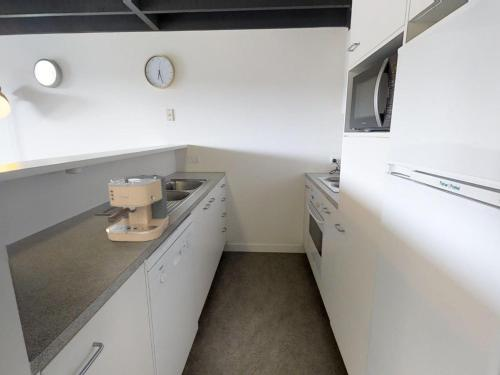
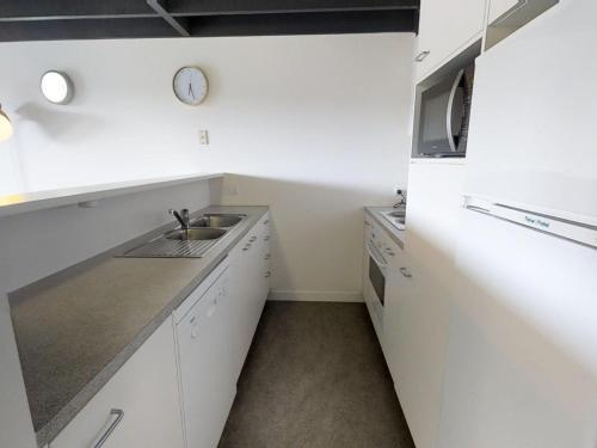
- coffee maker [105,174,170,242]
